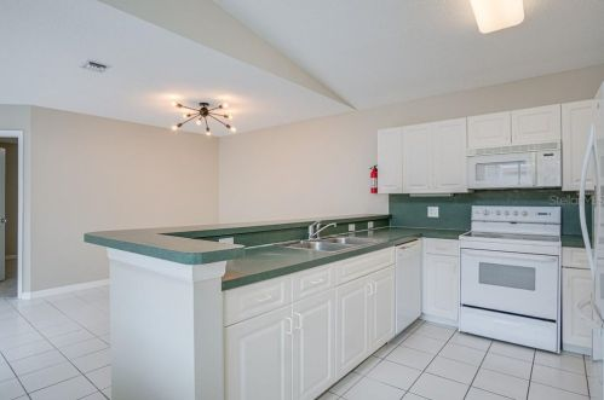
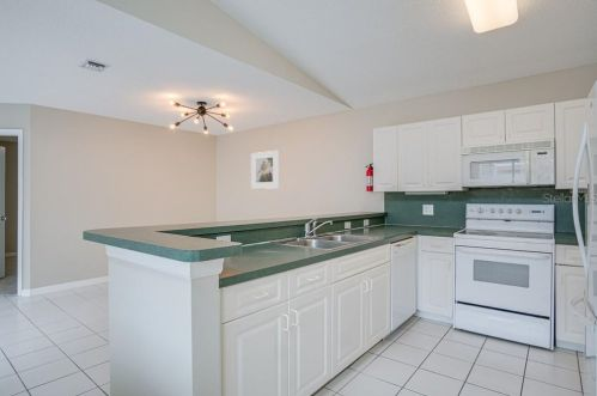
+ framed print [250,150,280,190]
